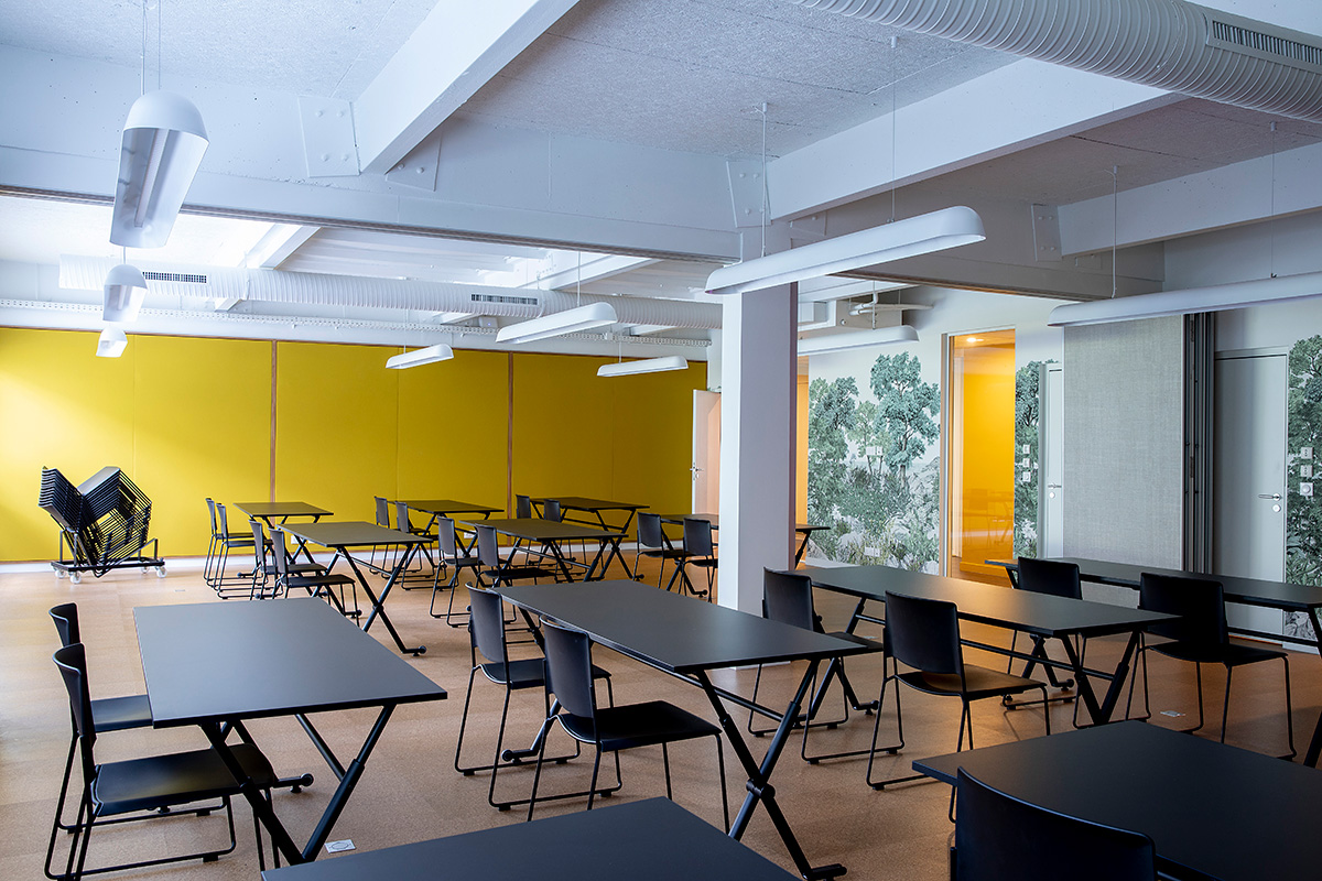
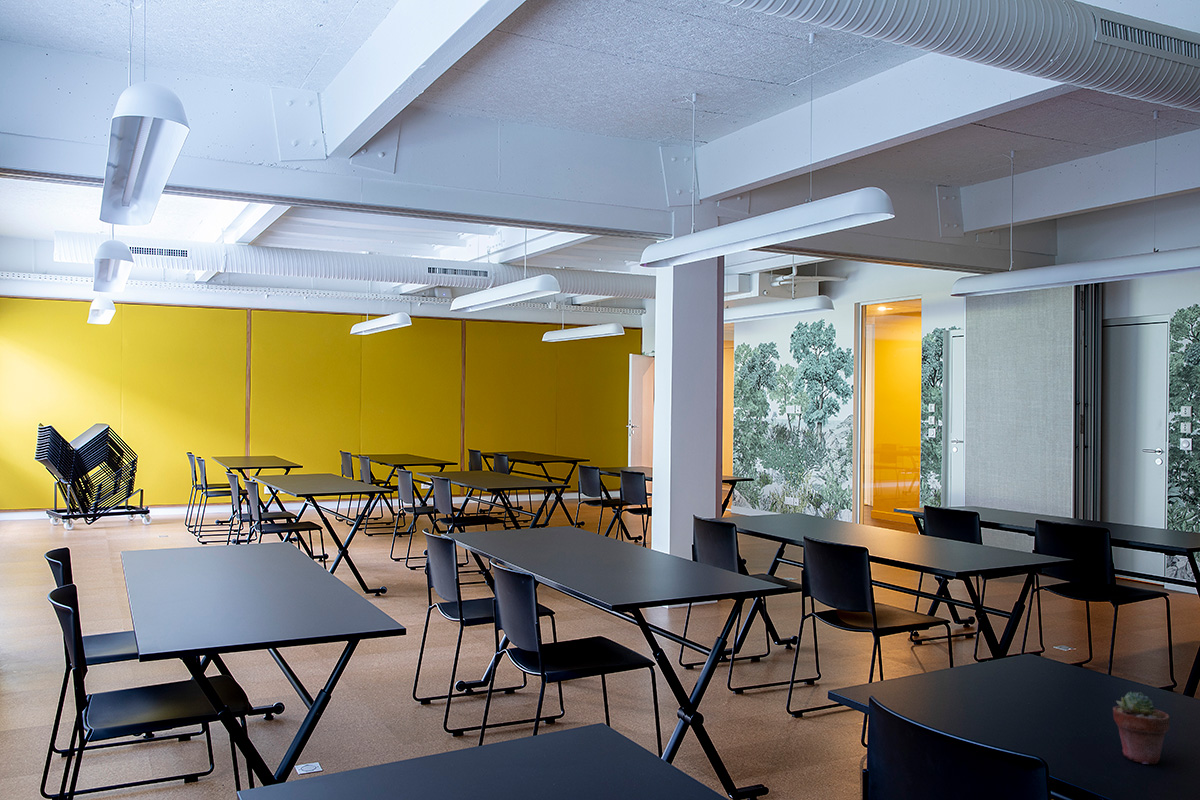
+ potted succulent [1112,691,1171,765]
